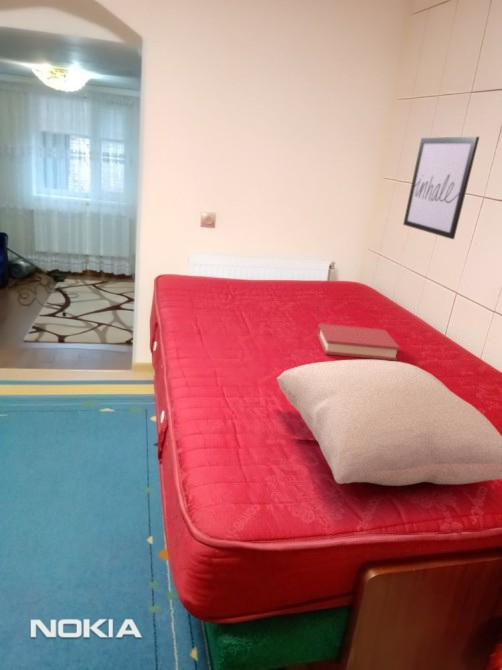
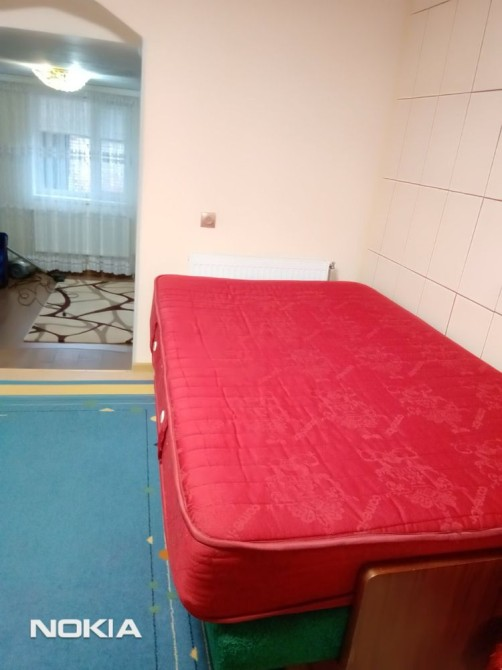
- pillow [276,359,502,487]
- wall art [402,136,480,240]
- hardback book [316,323,401,362]
